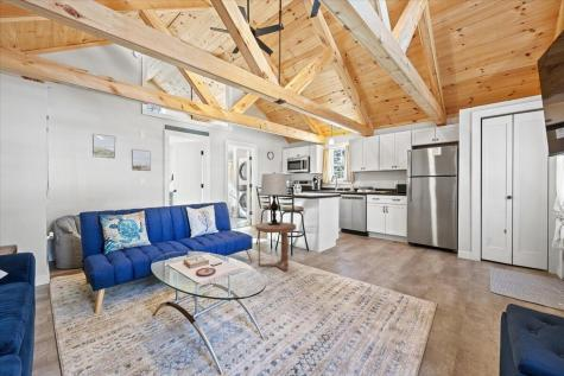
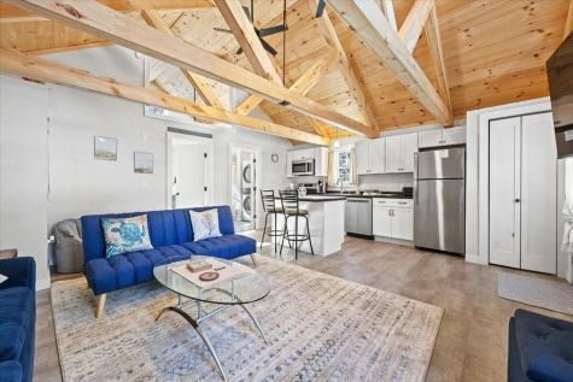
- side table [254,221,297,272]
- lamp [259,171,289,225]
